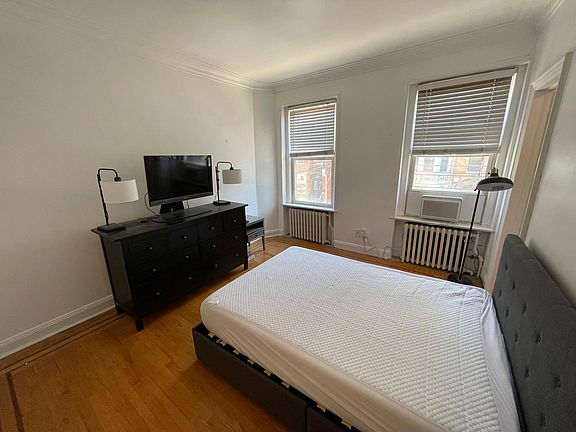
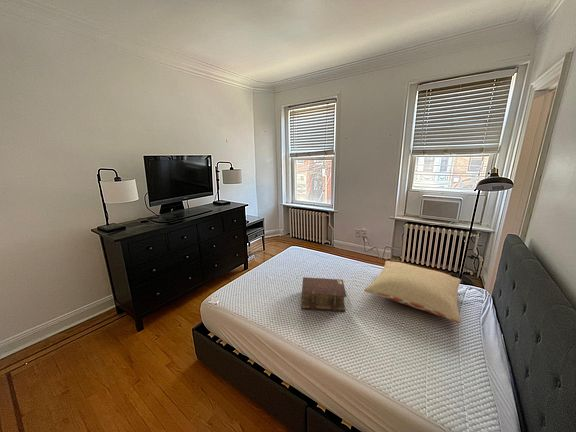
+ bible [300,276,347,312]
+ pillow [363,260,462,324]
